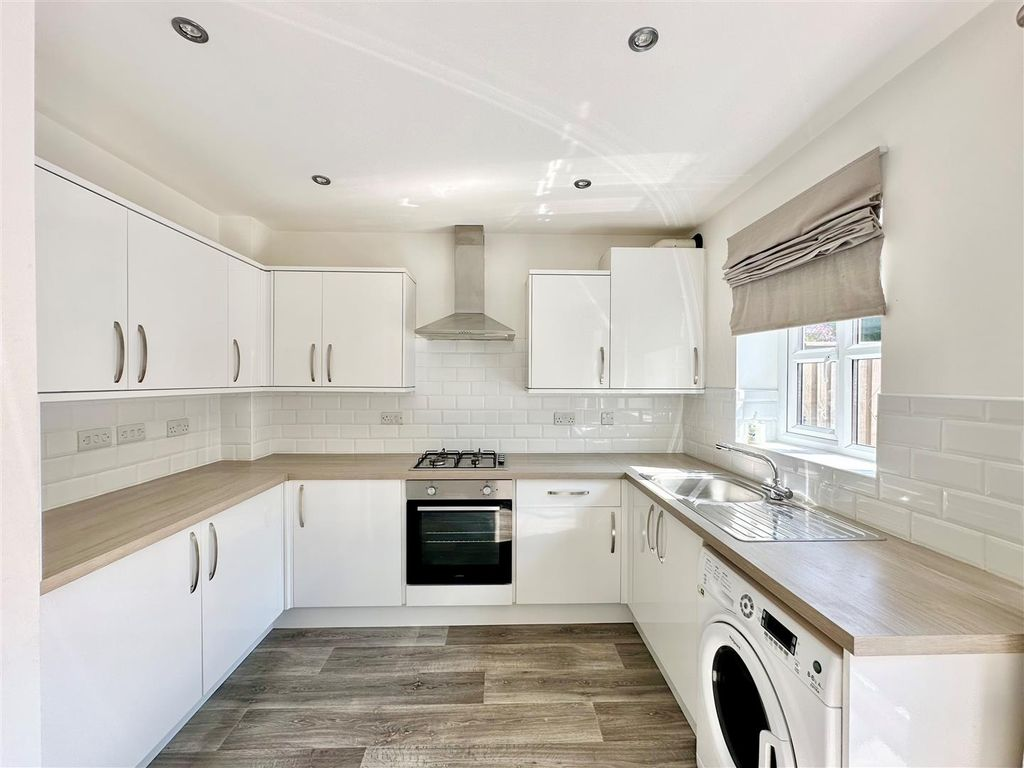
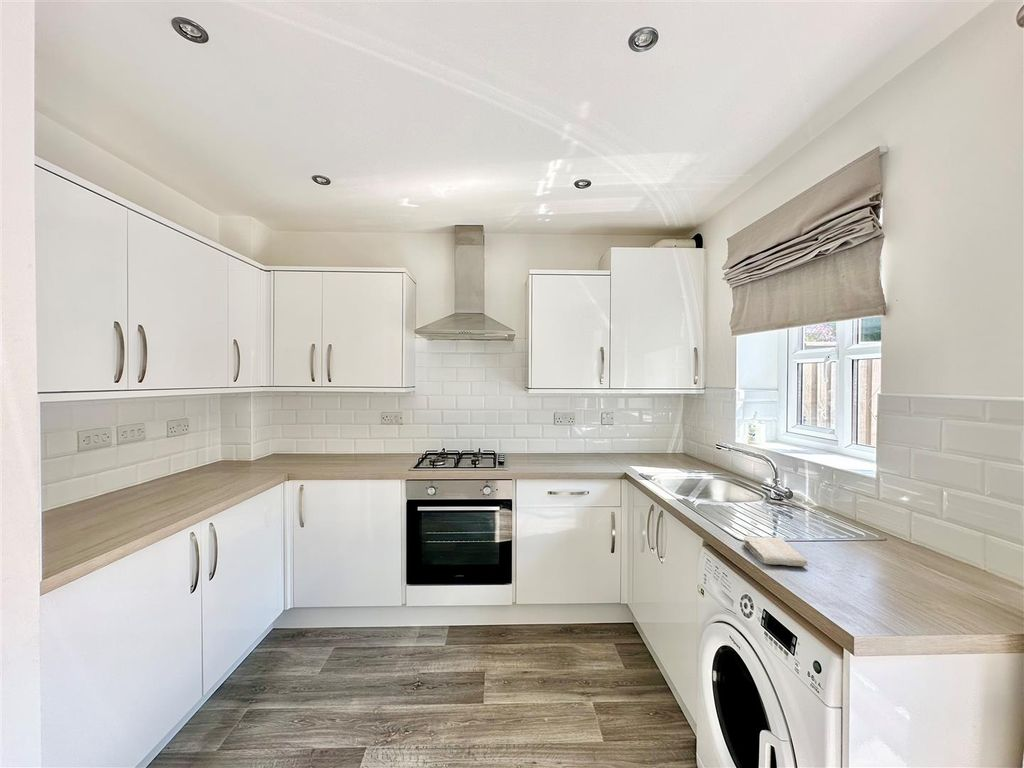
+ washcloth [742,535,809,567]
